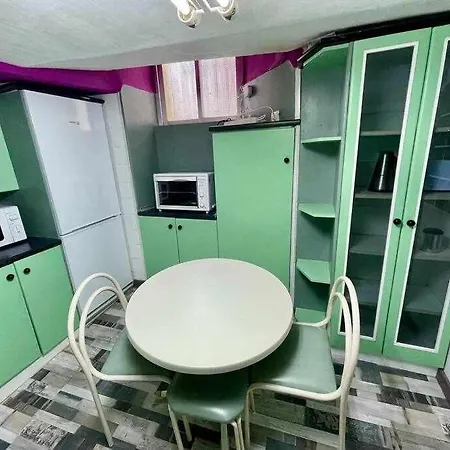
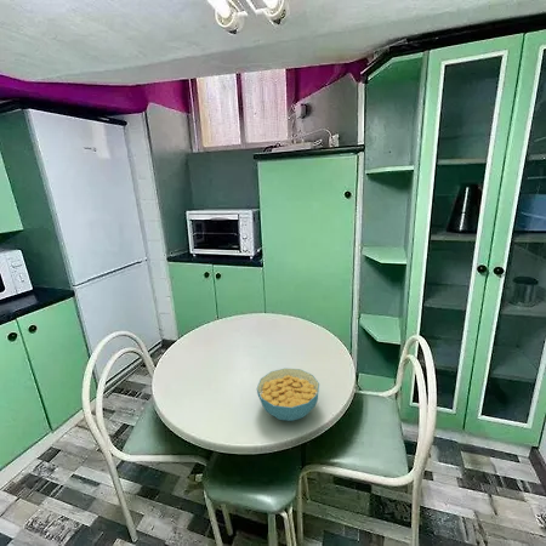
+ cereal bowl [256,368,320,422]
